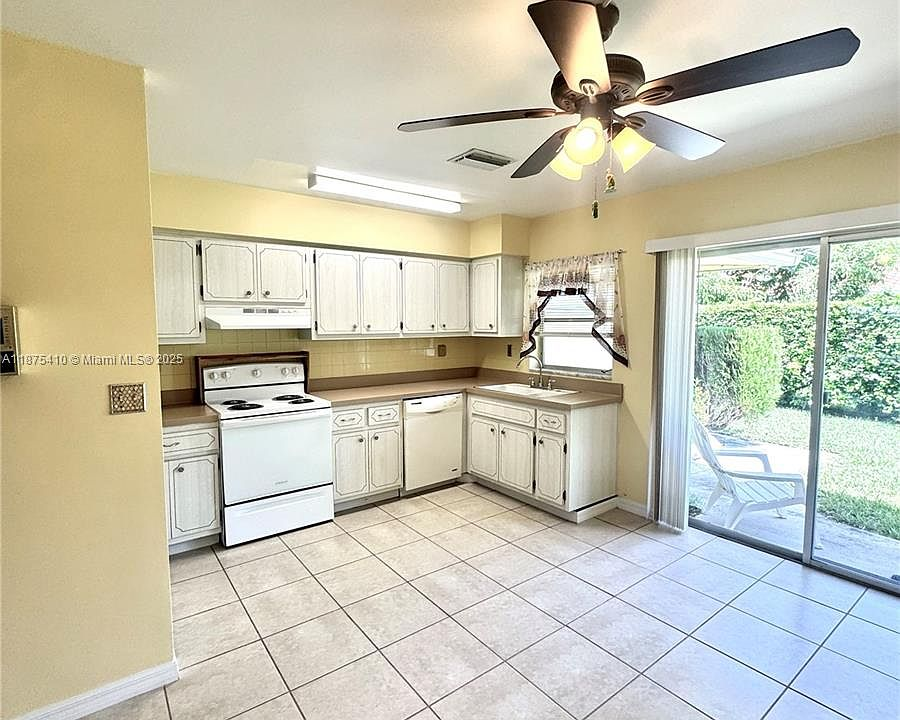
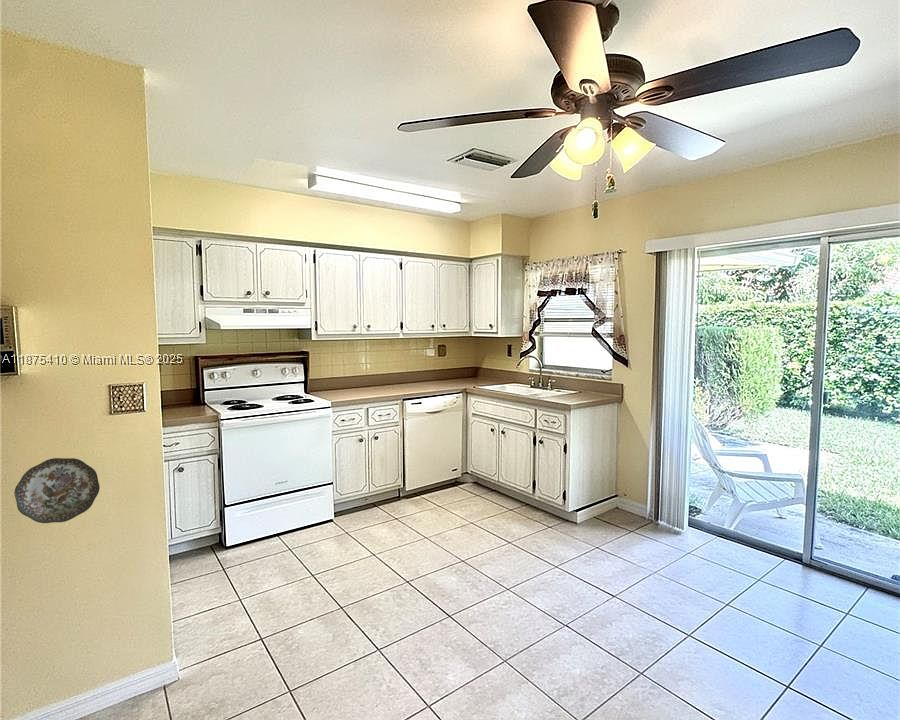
+ decorative plate [13,457,101,524]
